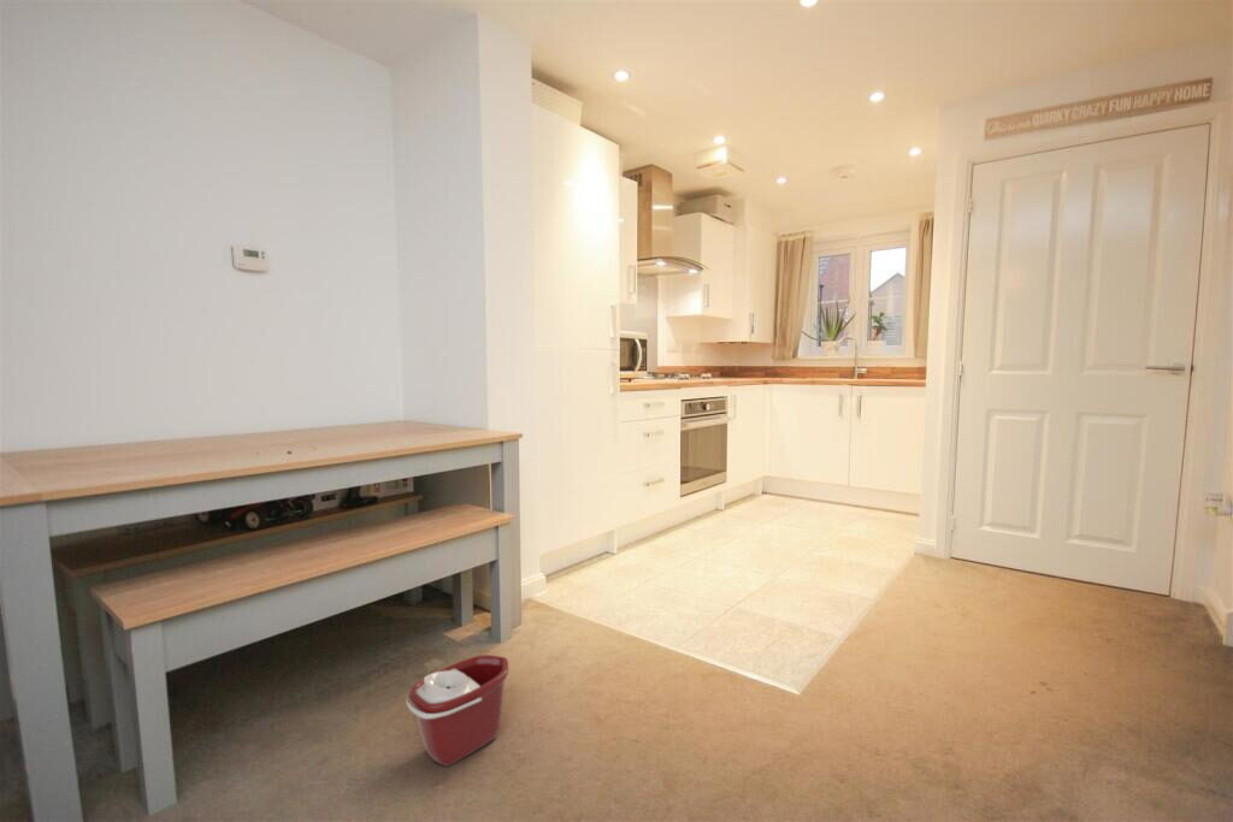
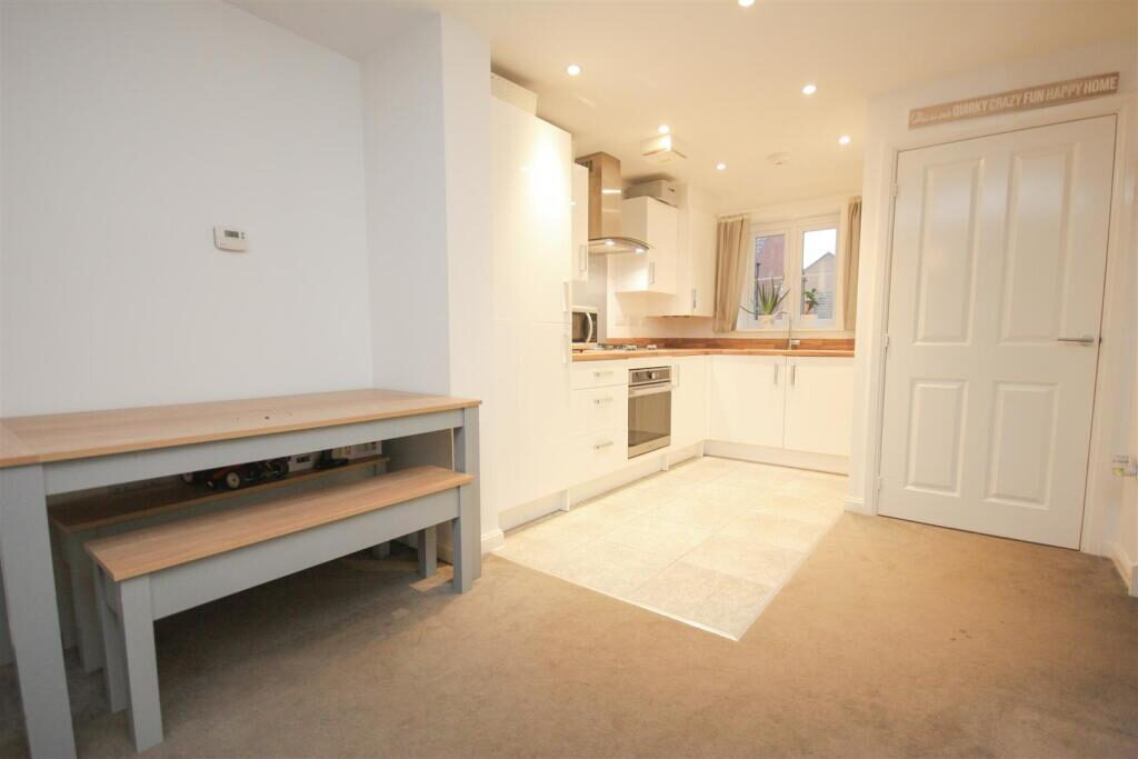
- bucket [405,654,509,768]
